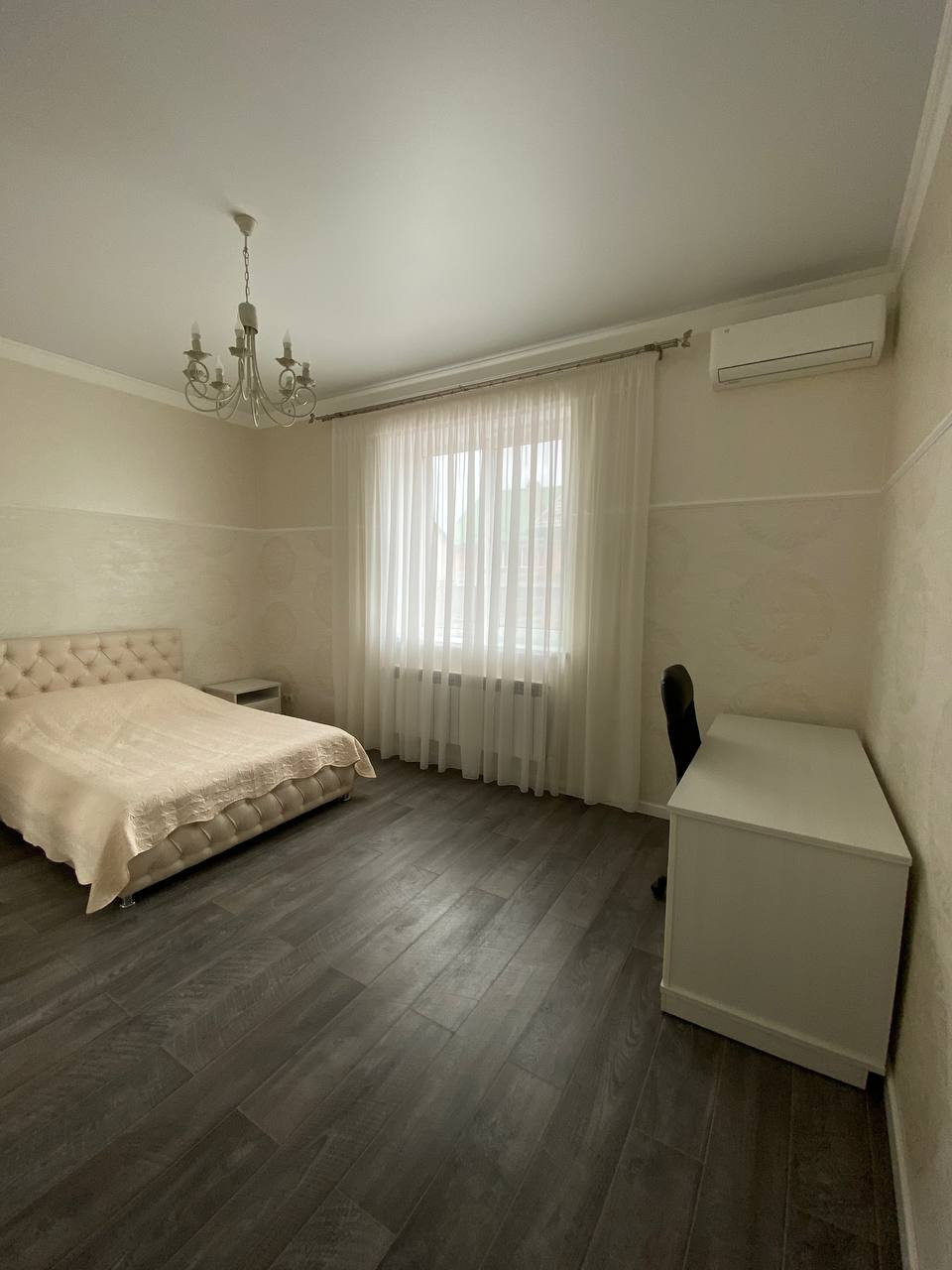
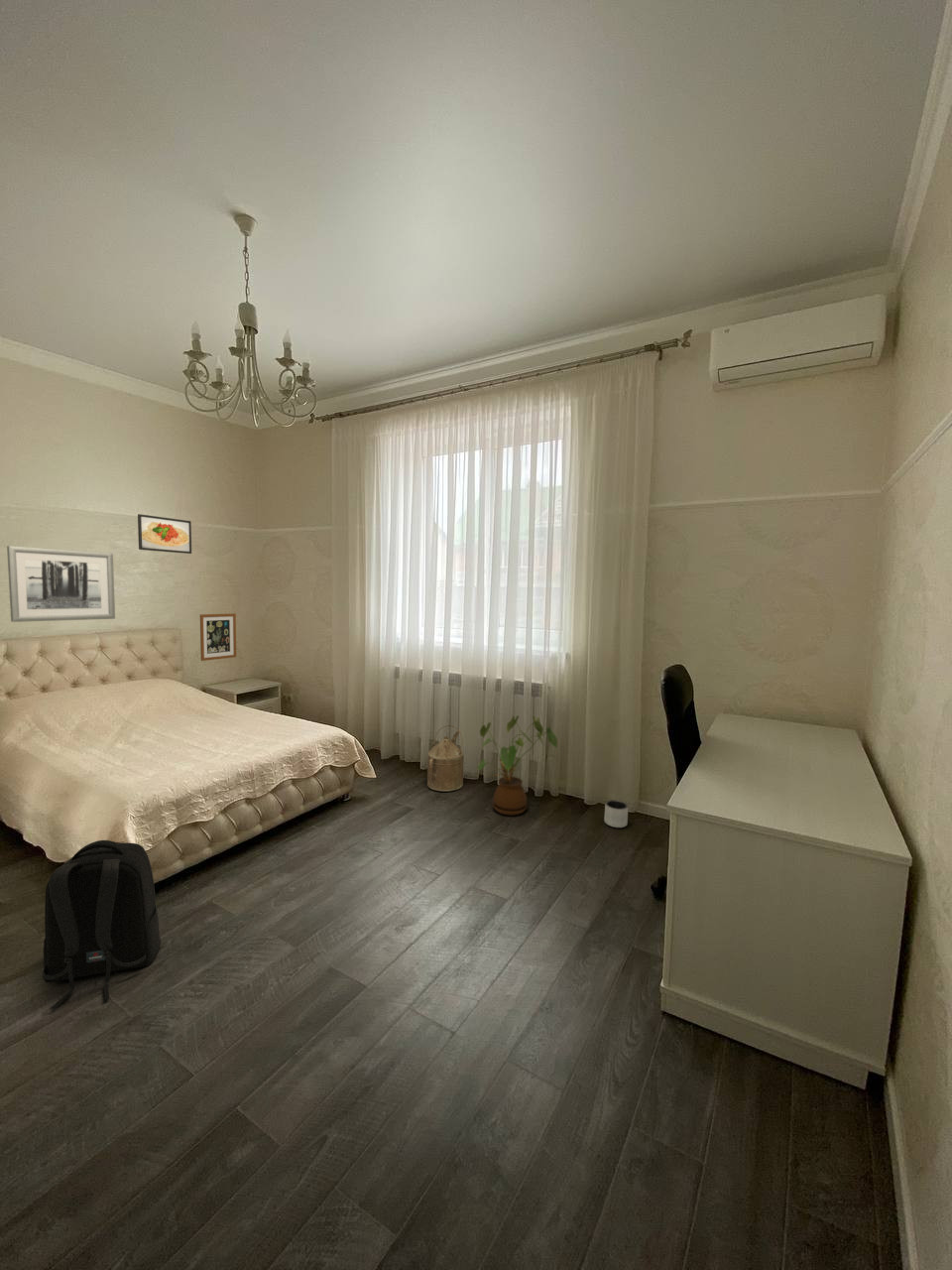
+ backpack [41,839,162,1010]
+ wall art [199,612,237,662]
+ house plant [477,714,558,817]
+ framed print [137,513,192,555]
+ planter [603,799,629,828]
+ watering can [426,724,465,793]
+ wall art [6,545,116,623]
